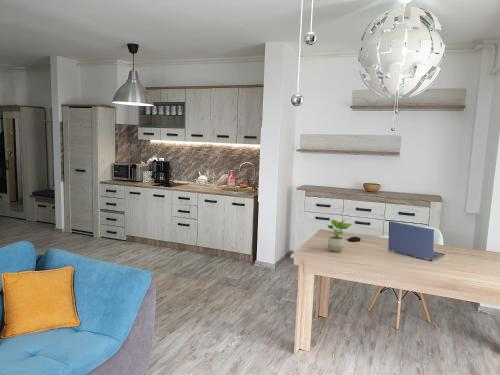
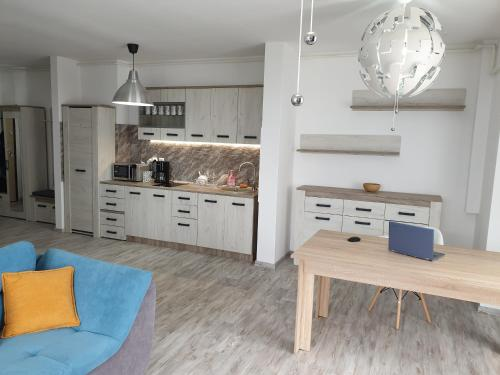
- potted plant [325,218,353,253]
